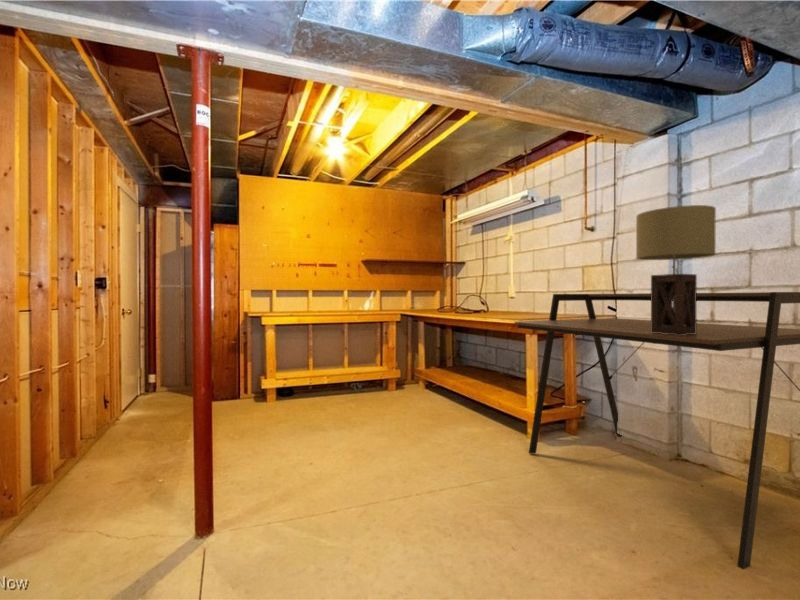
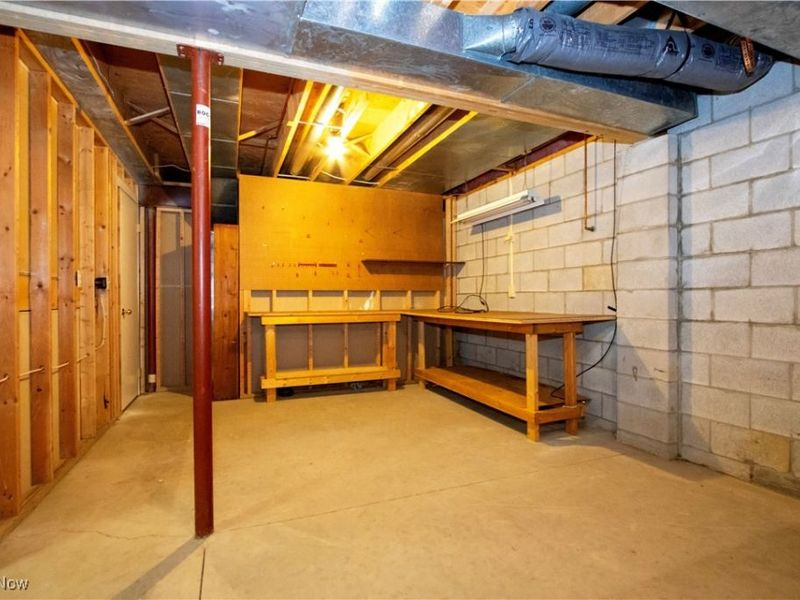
- table lamp [635,204,717,335]
- desk [513,291,800,570]
